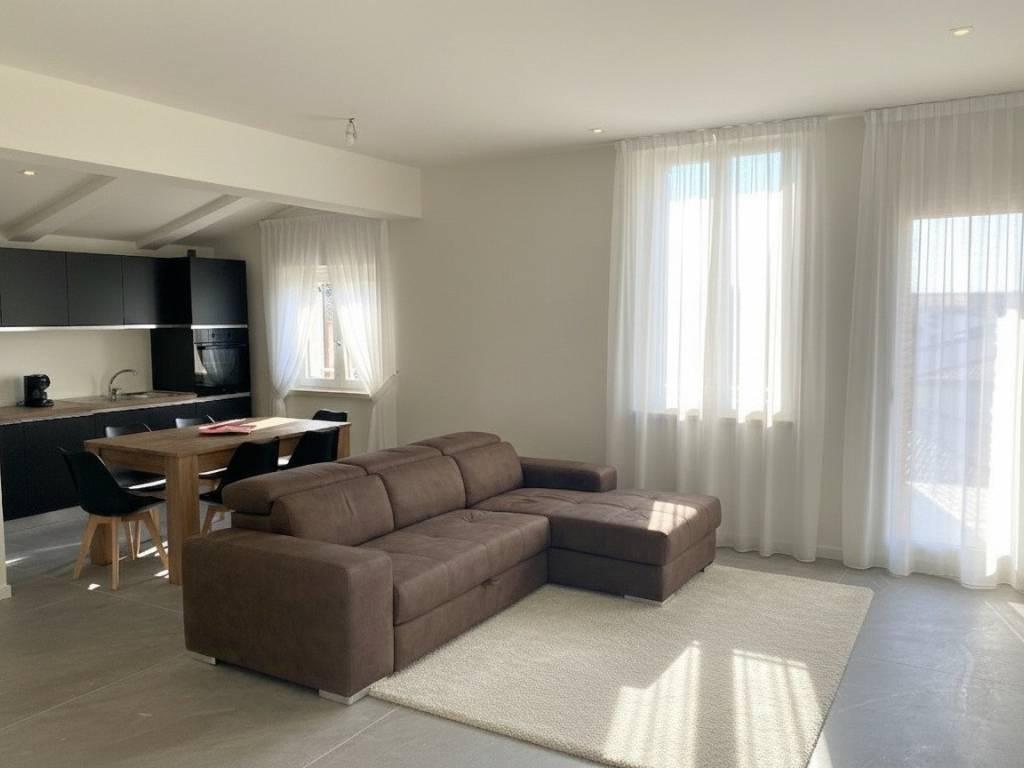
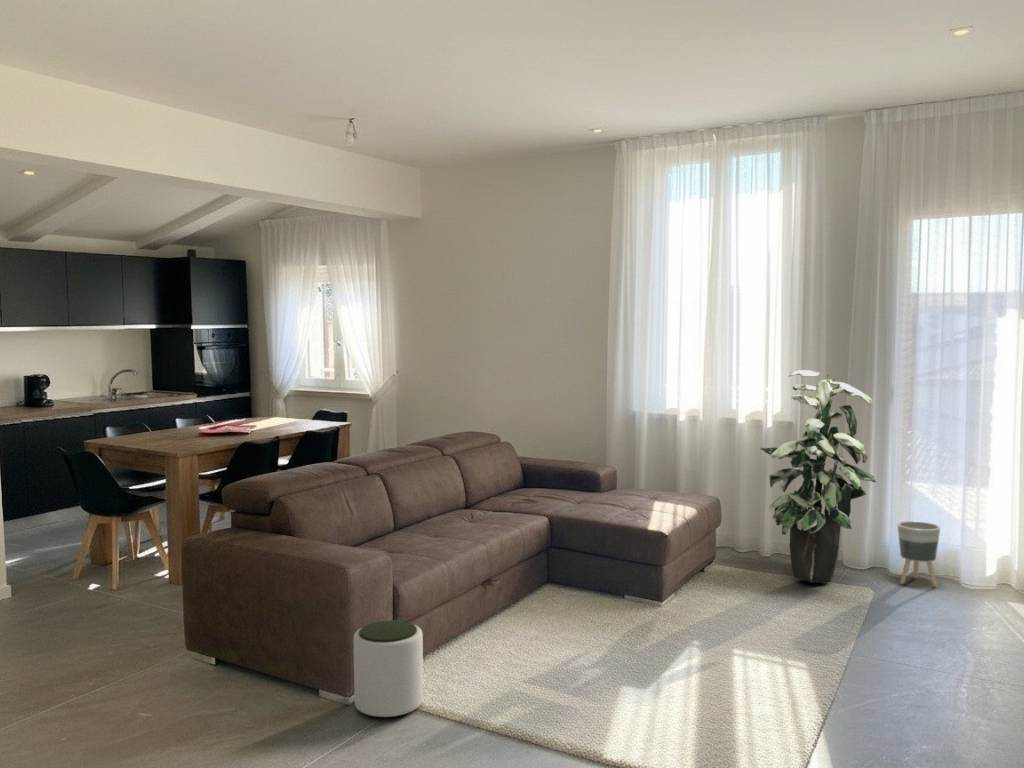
+ indoor plant [759,369,877,584]
+ plant pot [352,619,424,719]
+ planter [897,520,941,588]
